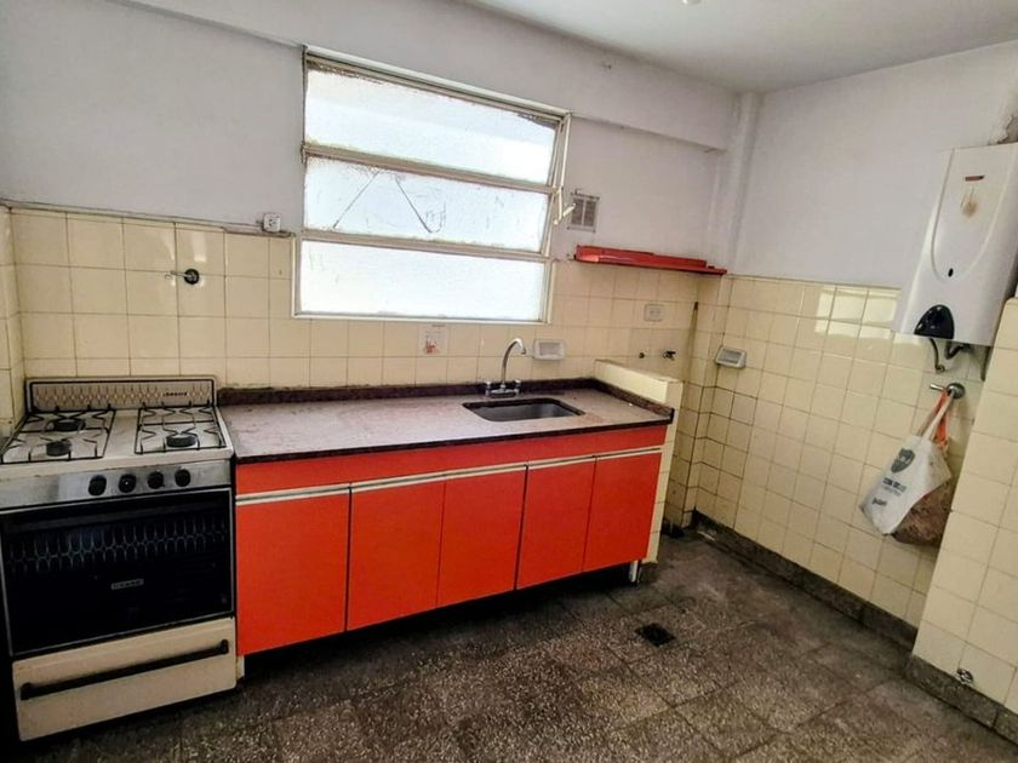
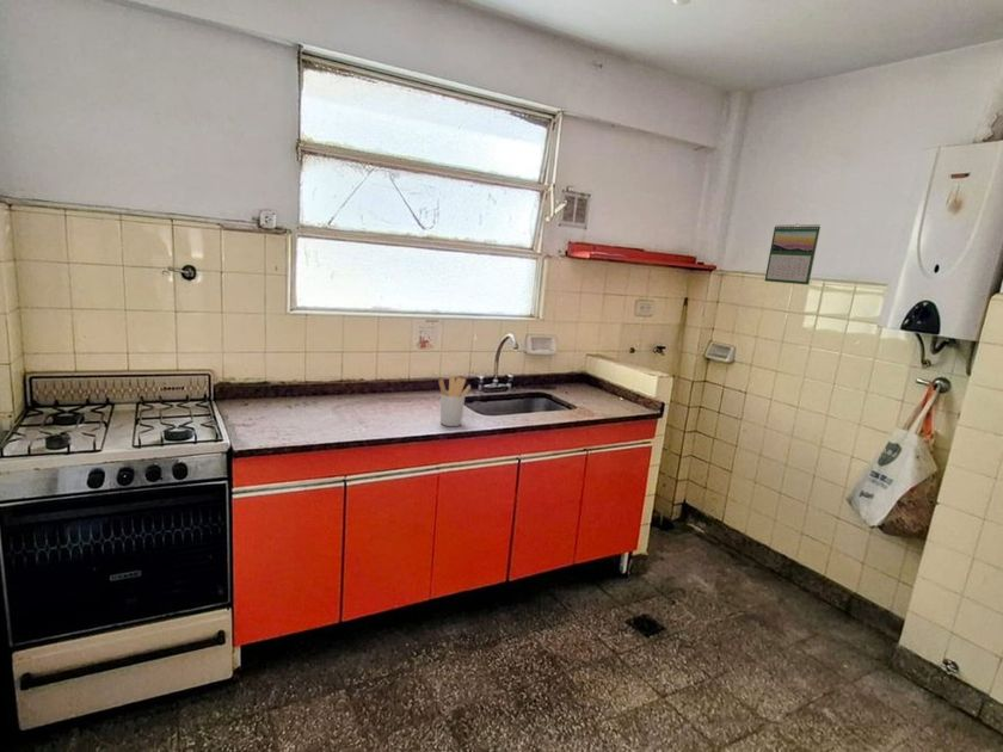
+ utensil holder [438,376,472,427]
+ calendar [764,223,822,286]
